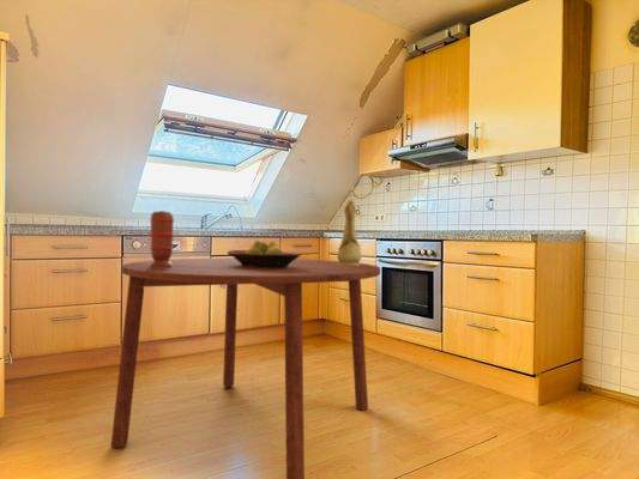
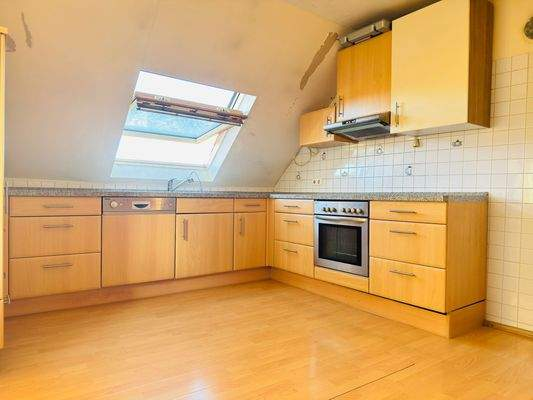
- spice grinder [149,210,175,268]
- pitcher [336,199,363,266]
- fruit bowl [227,240,302,268]
- dining table [110,257,381,479]
